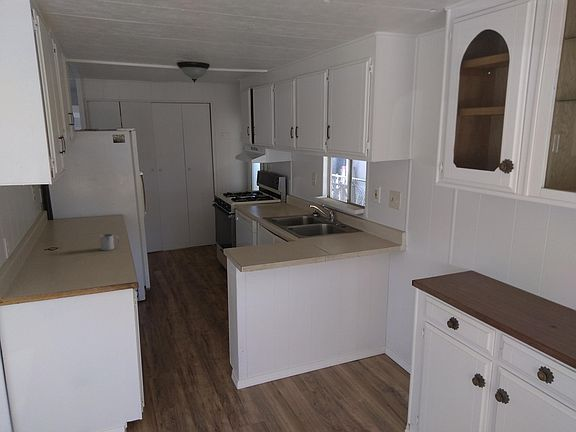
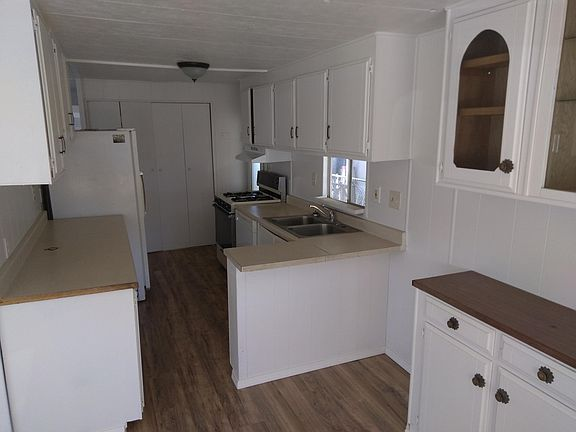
- mug [99,233,120,251]
